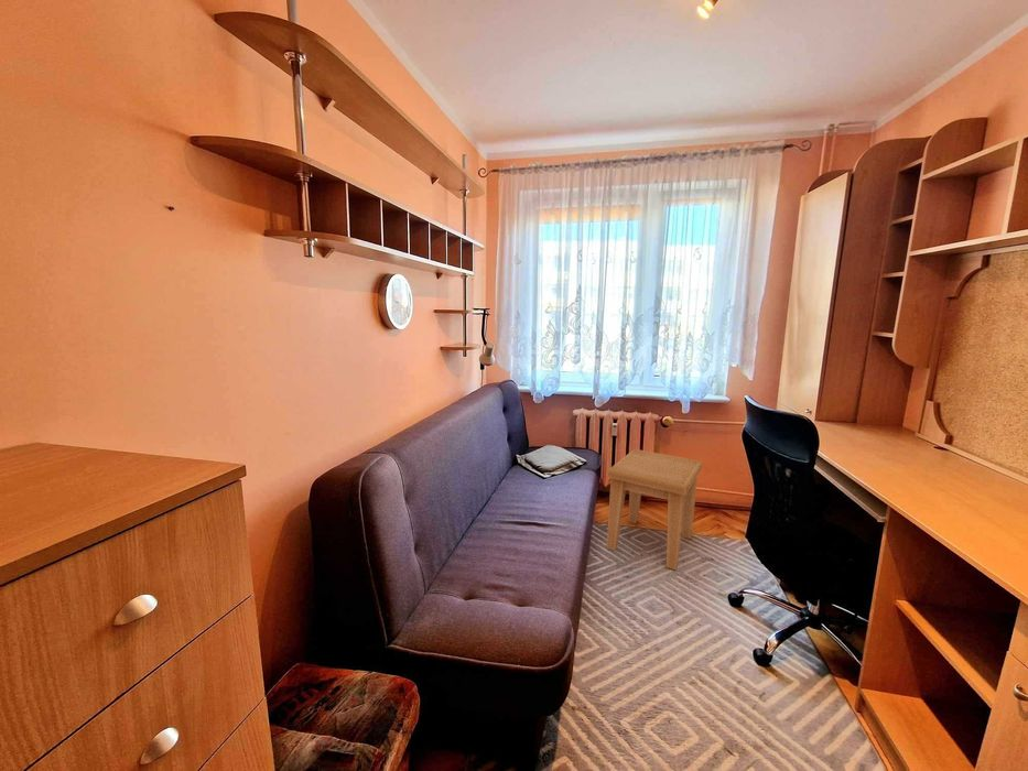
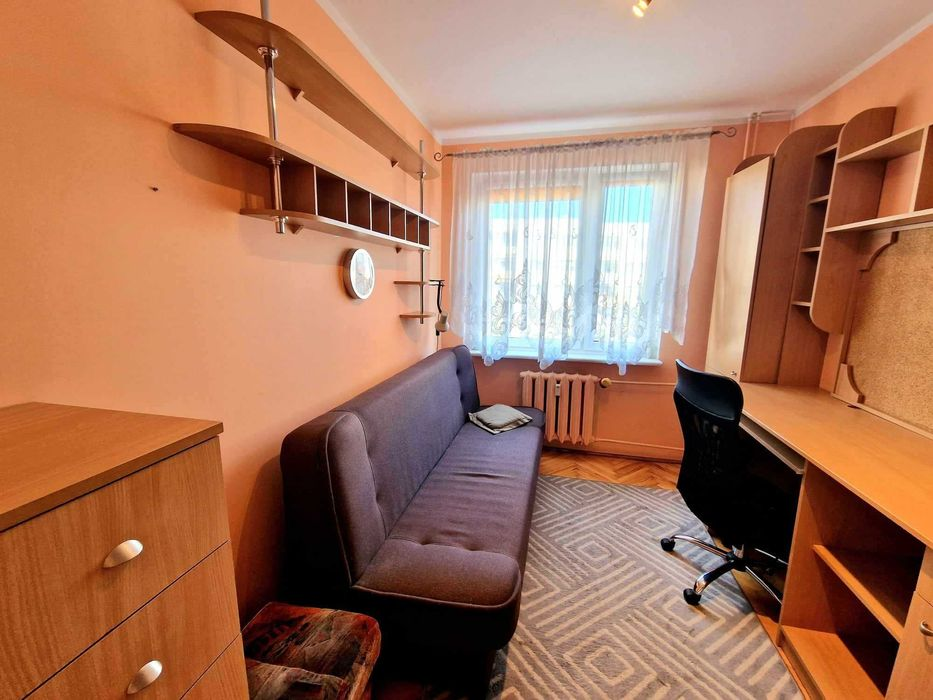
- side table [606,448,703,571]
